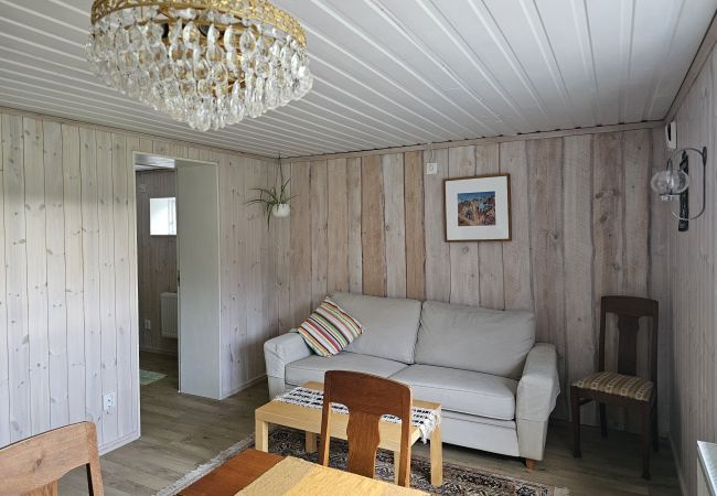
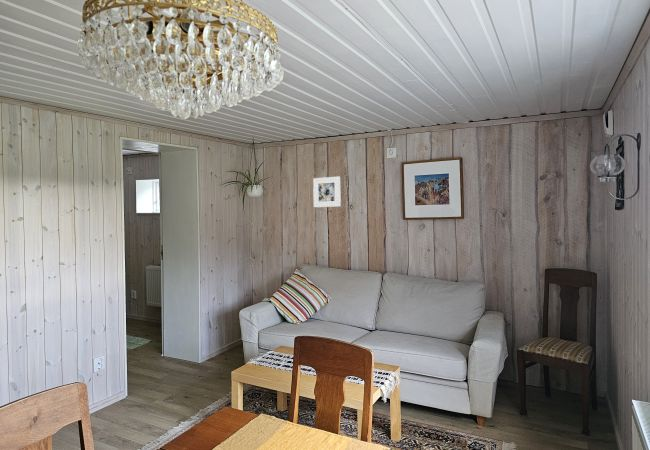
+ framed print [312,176,342,208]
